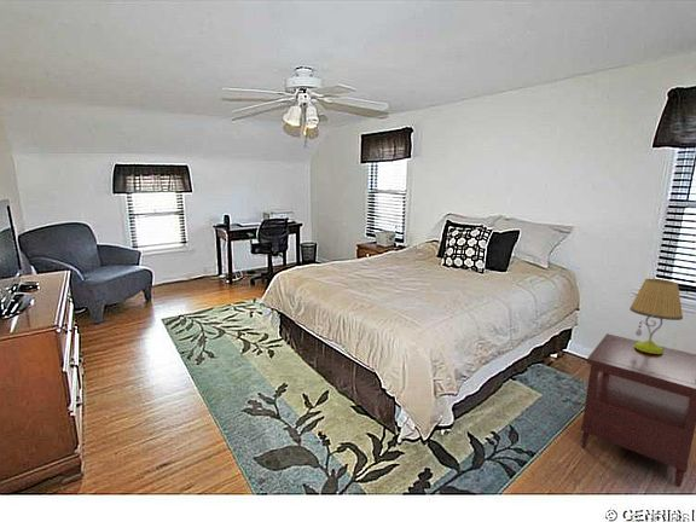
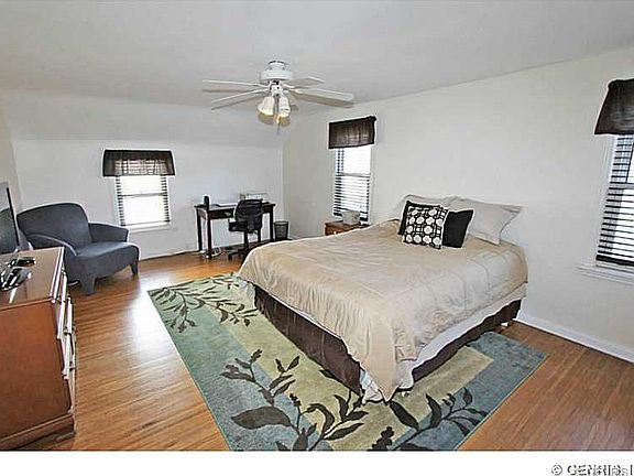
- side table [580,332,696,488]
- table lamp [628,278,684,354]
